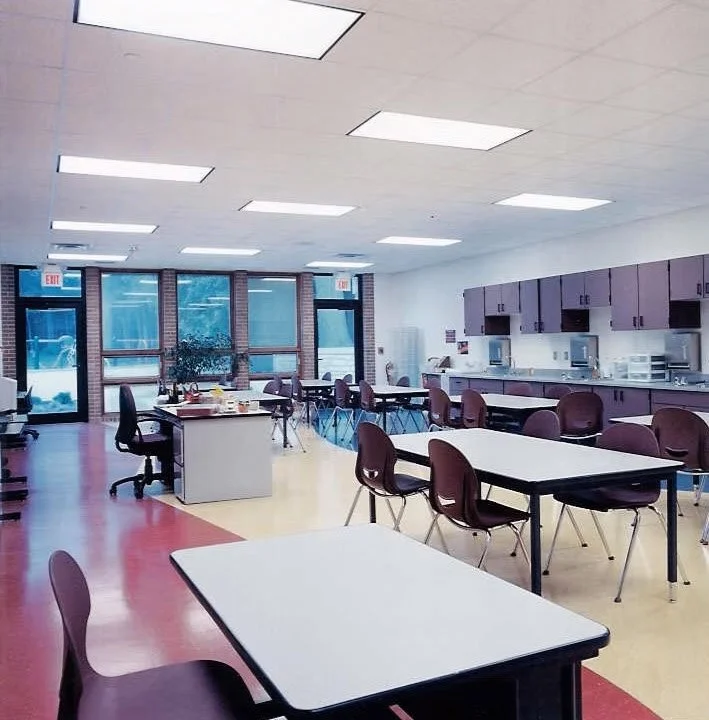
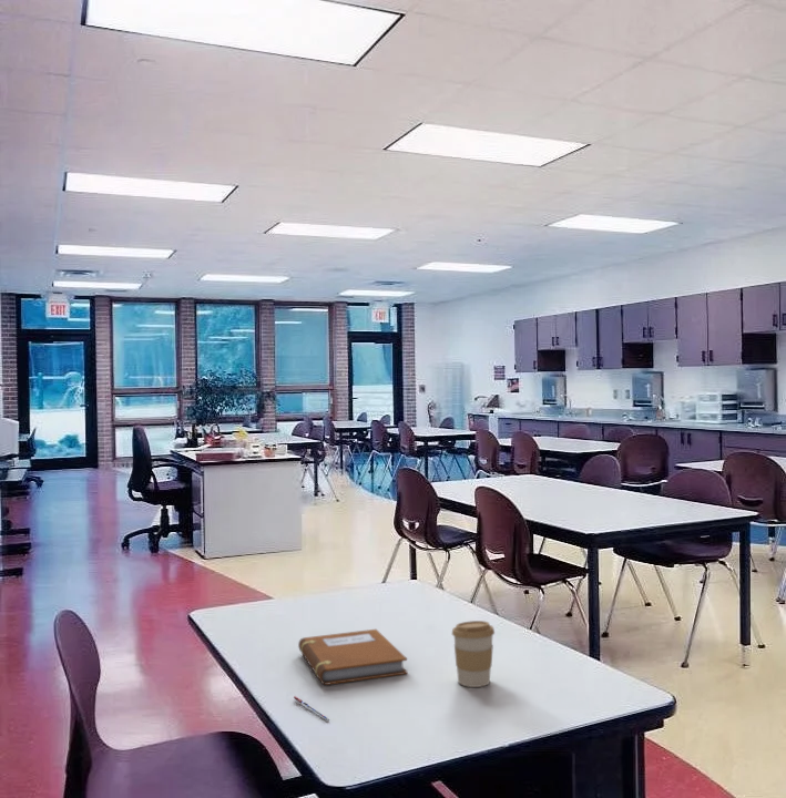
+ coffee cup [451,620,496,688]
+ pen [293,695,330,722]
+ notebook [297,628,408,686]
